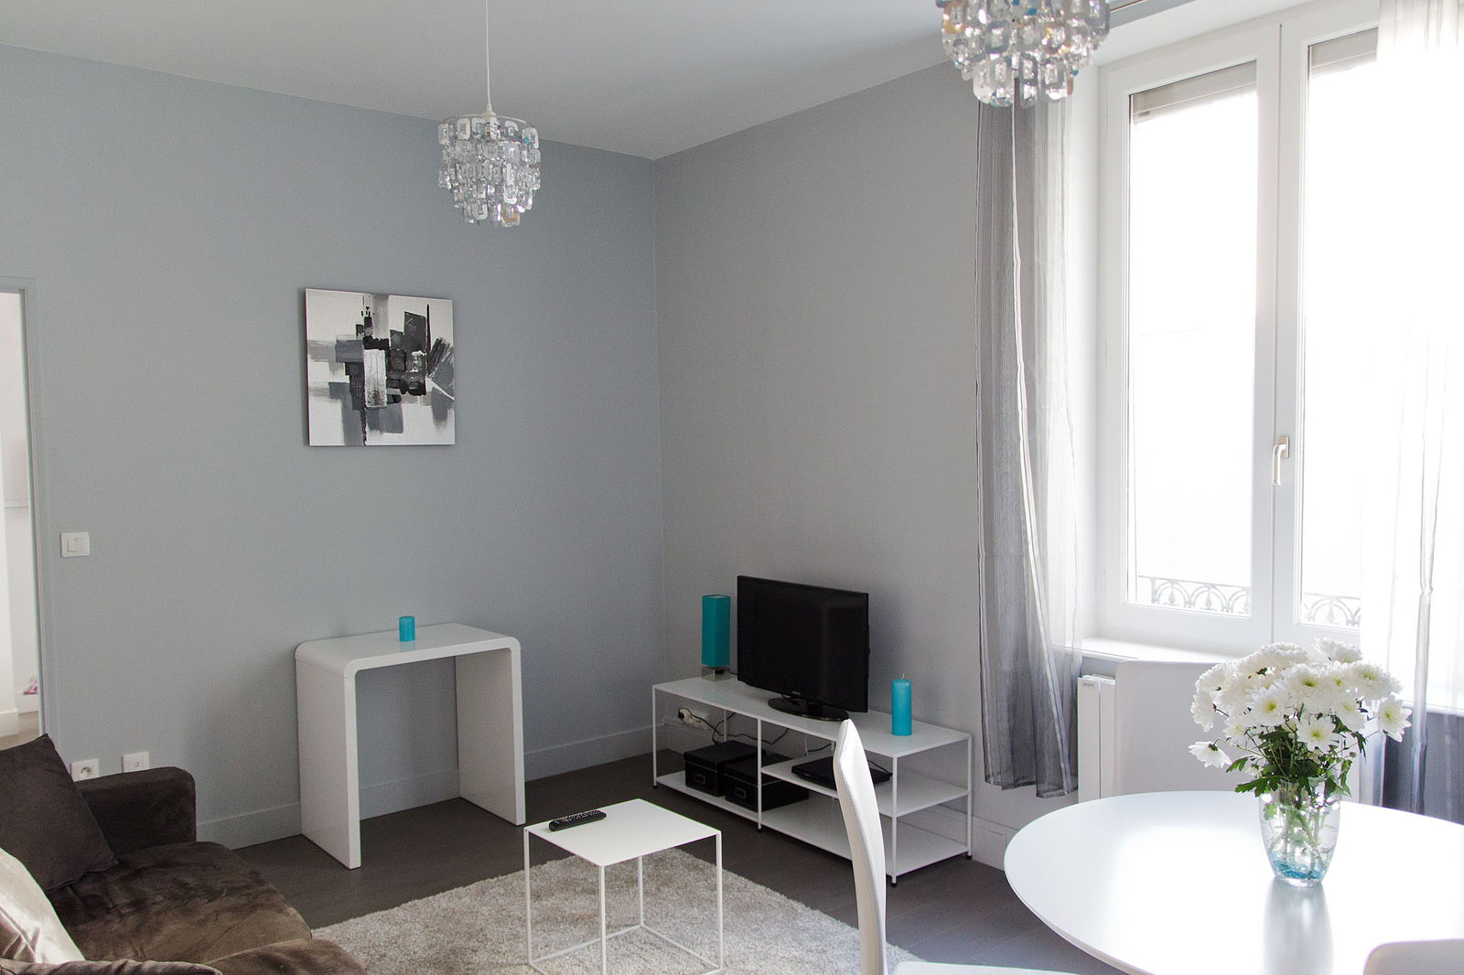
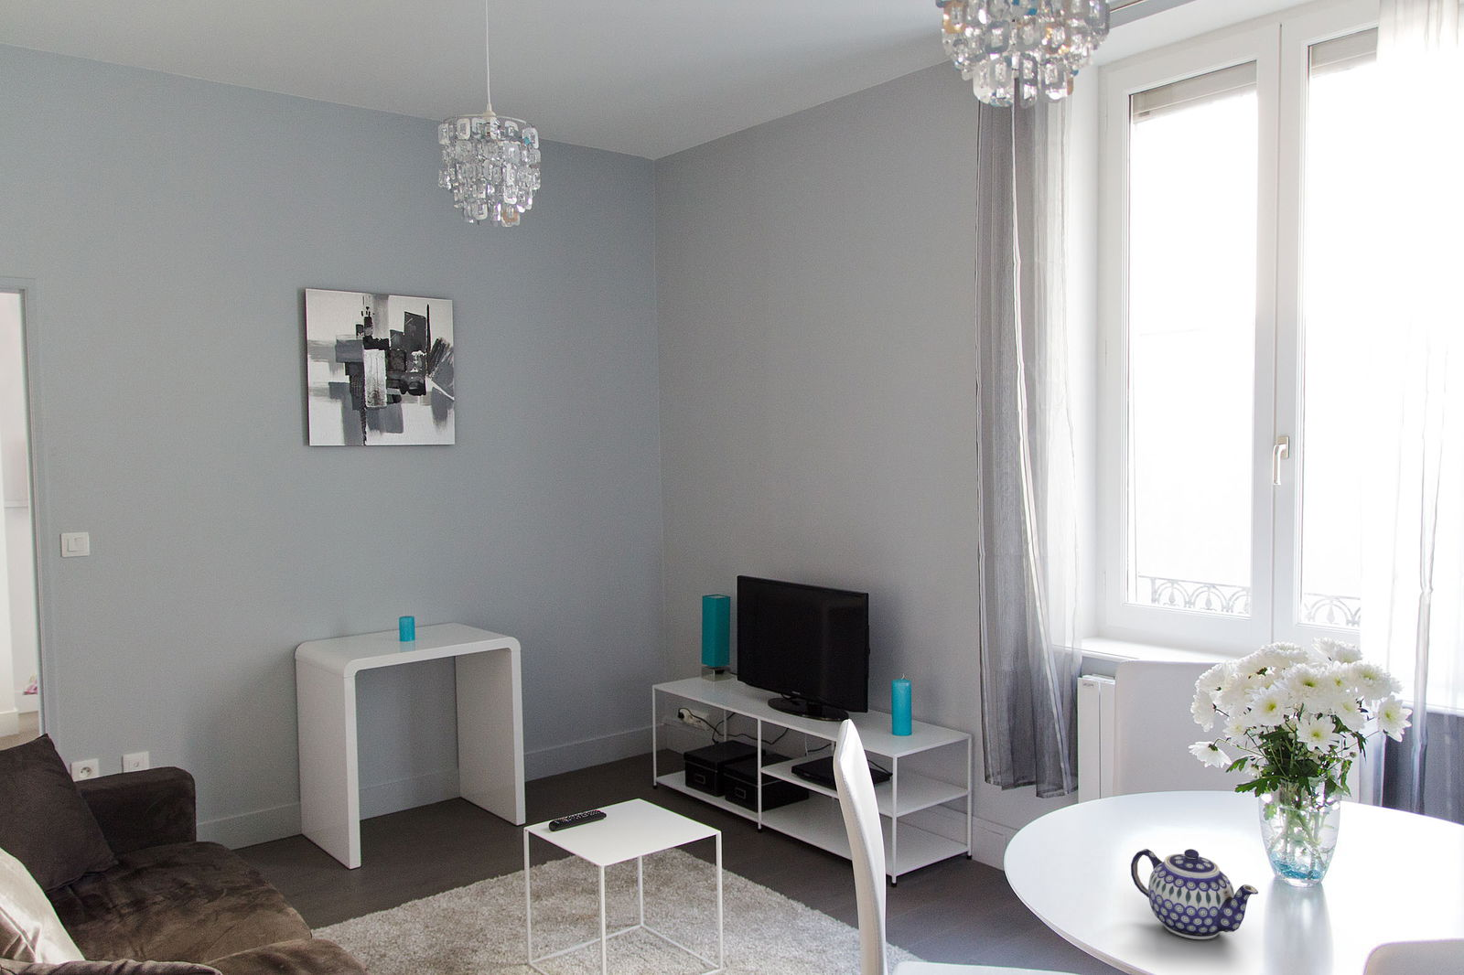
+ teapot [1130,848,1259,940]
